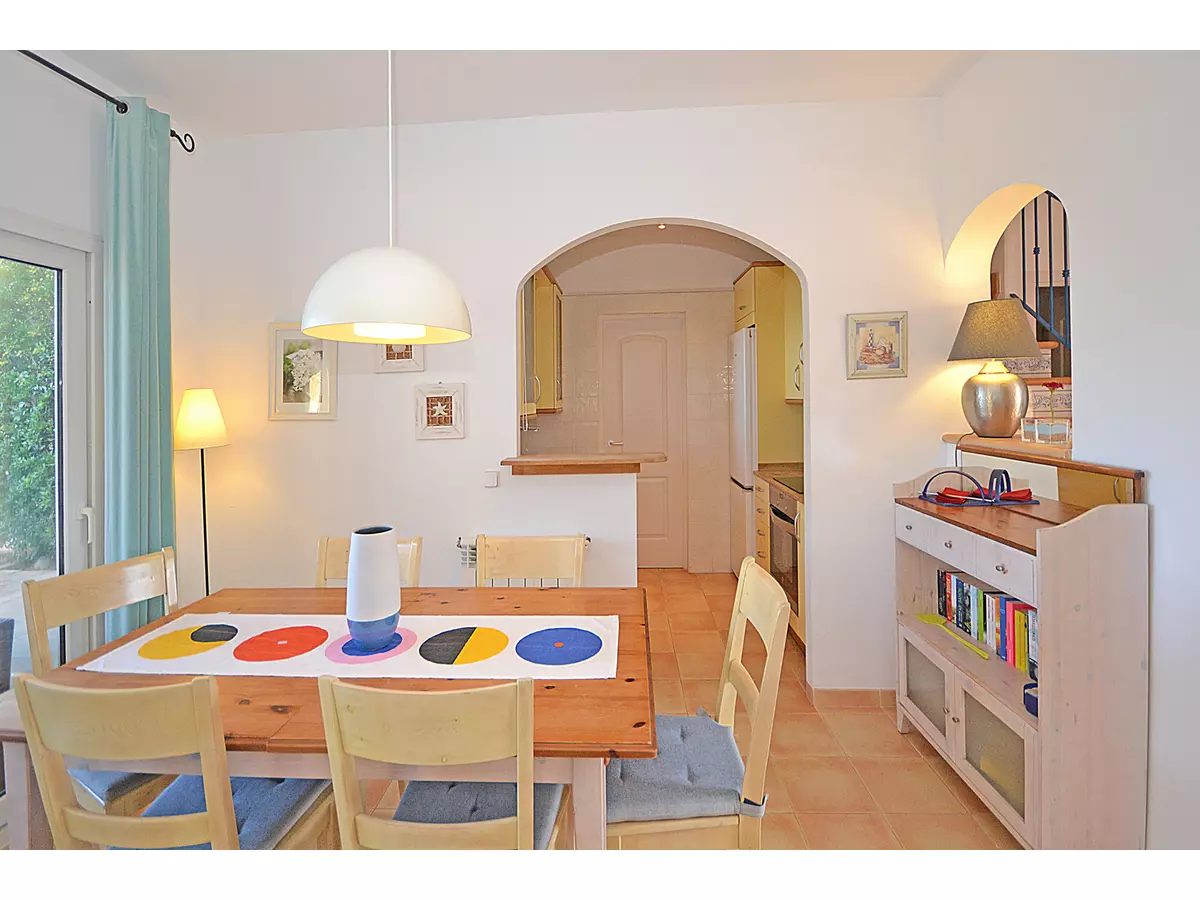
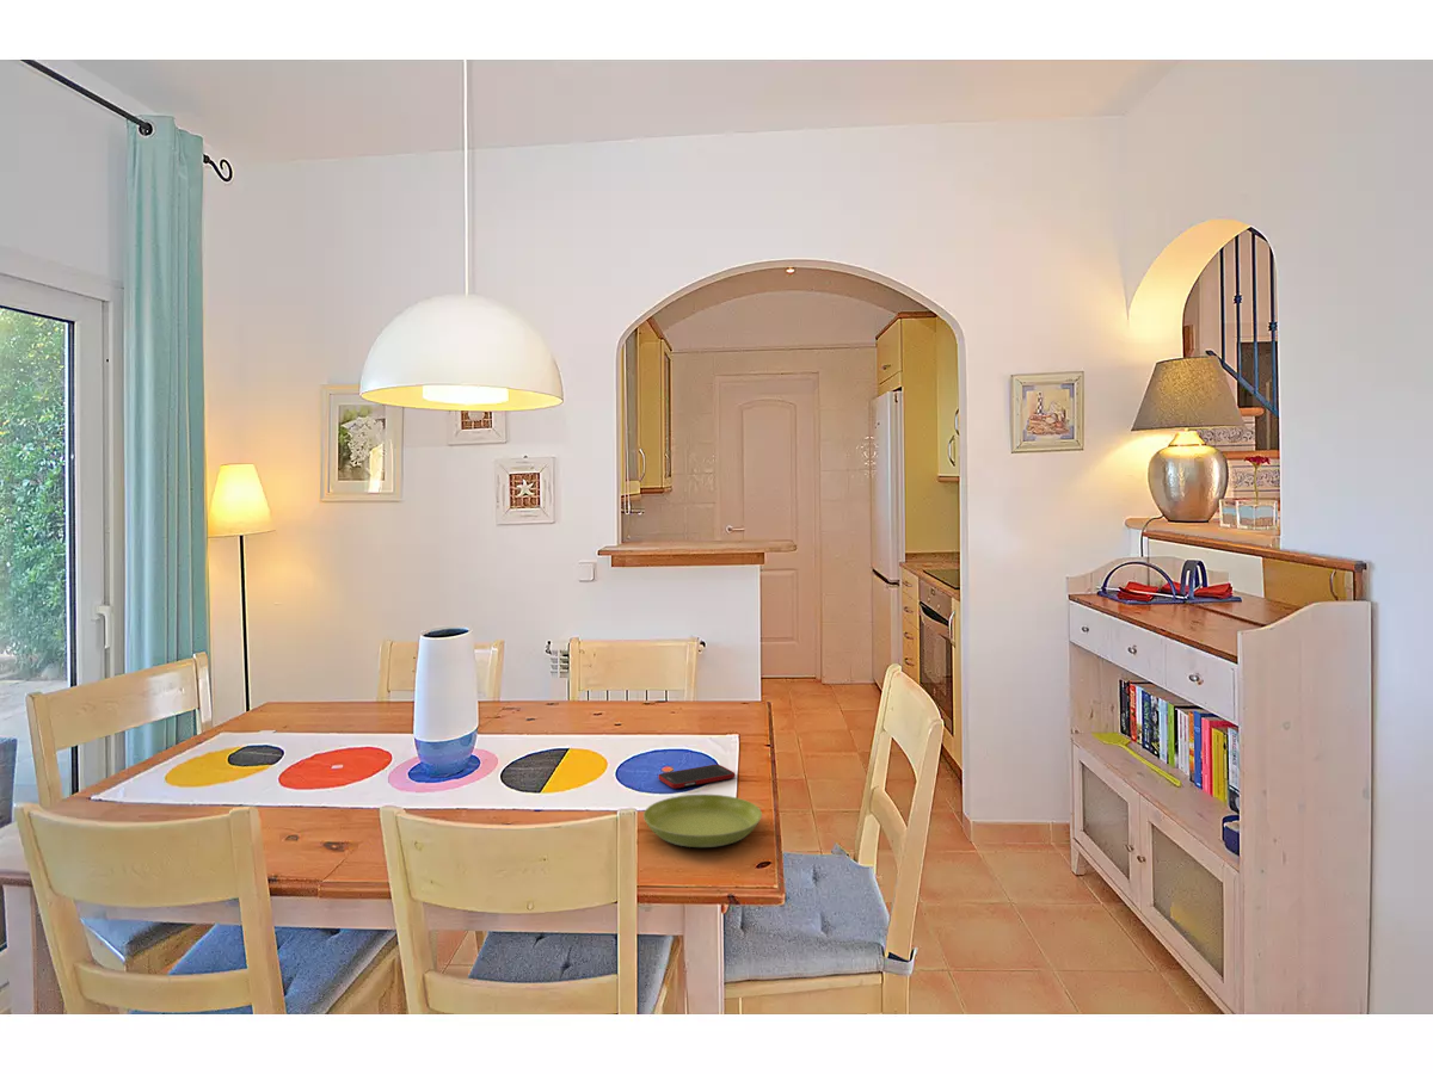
+ cell phone [657,764,736,790]
+ saucer [642,794,763,848]
